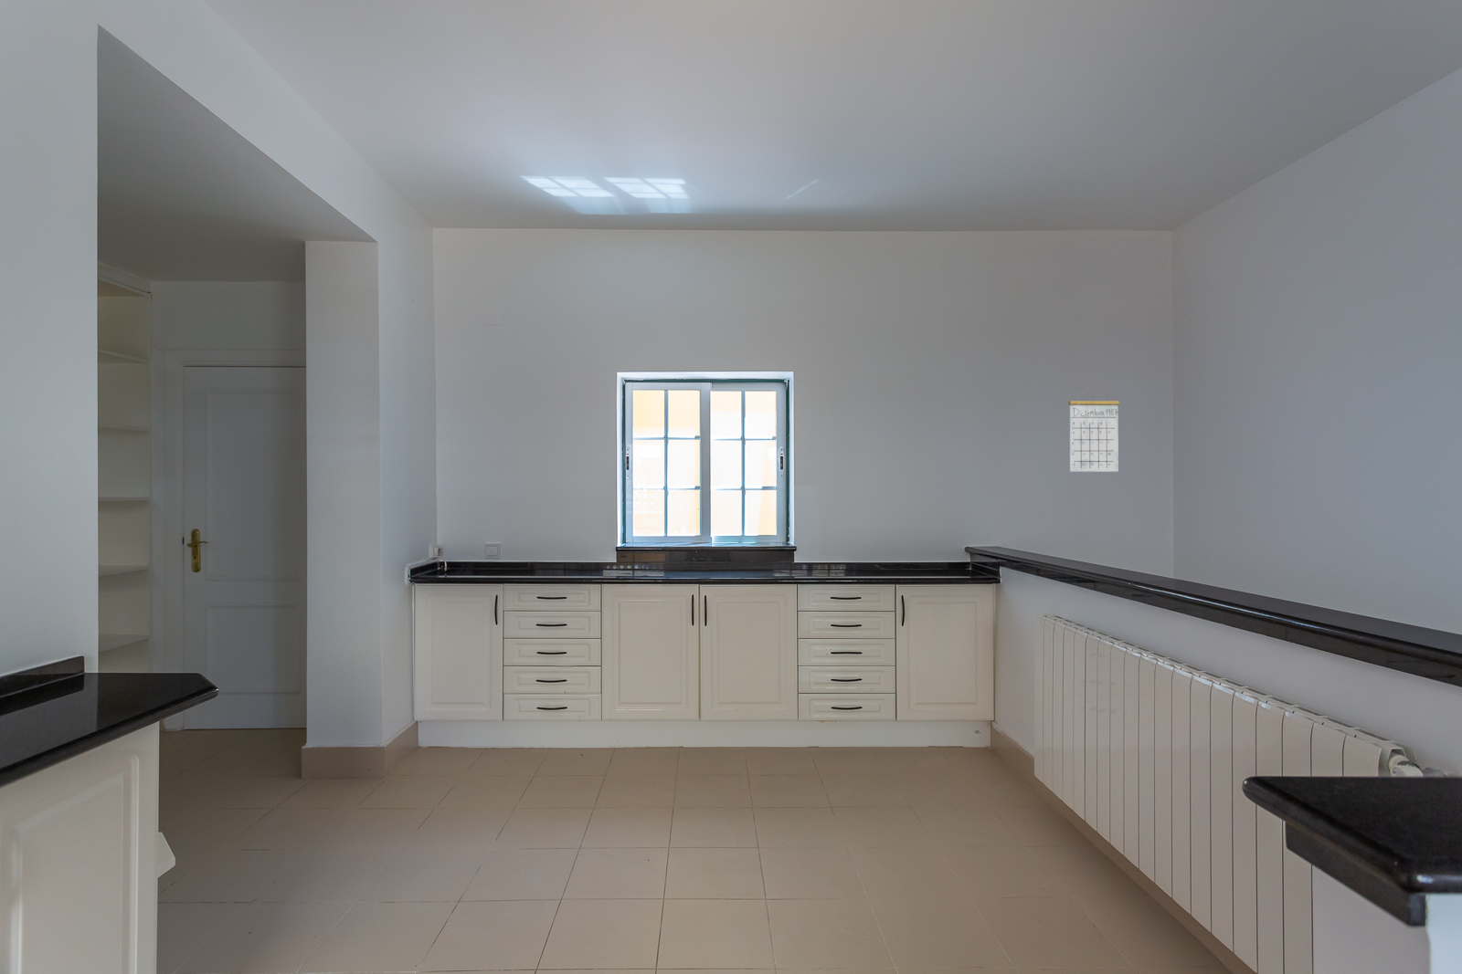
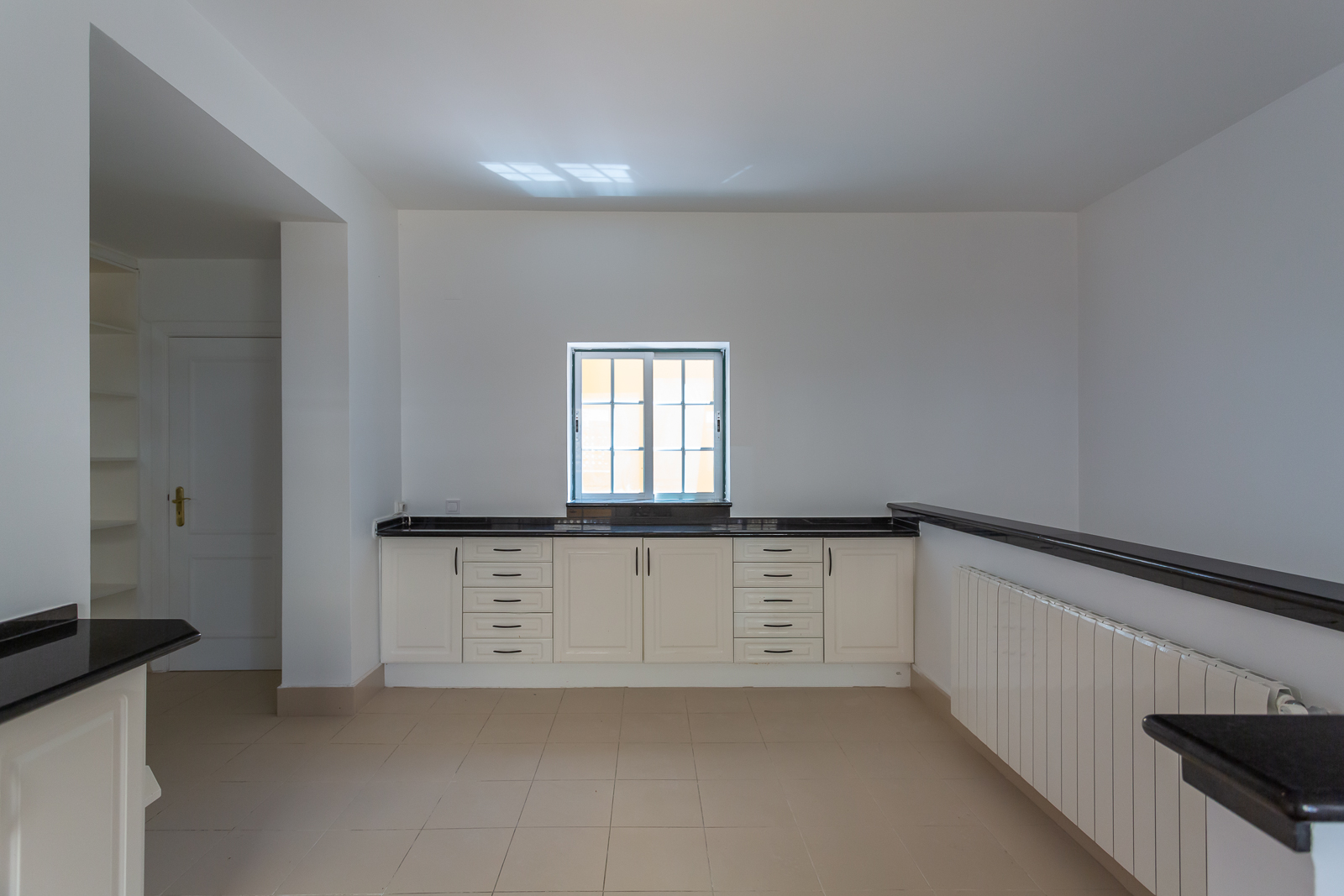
- calendar [1068,385,1120,473]
